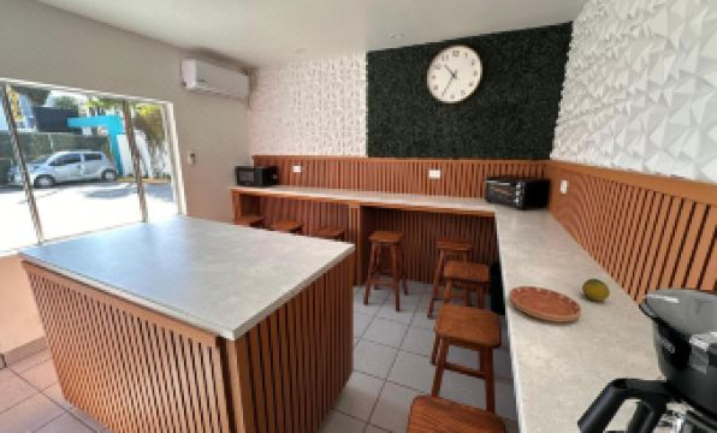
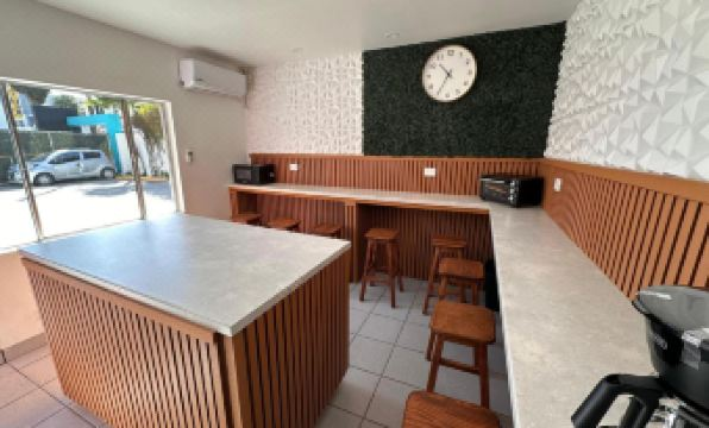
- saucer [508,285,582,324]
- fruit [581,278,611,302]
